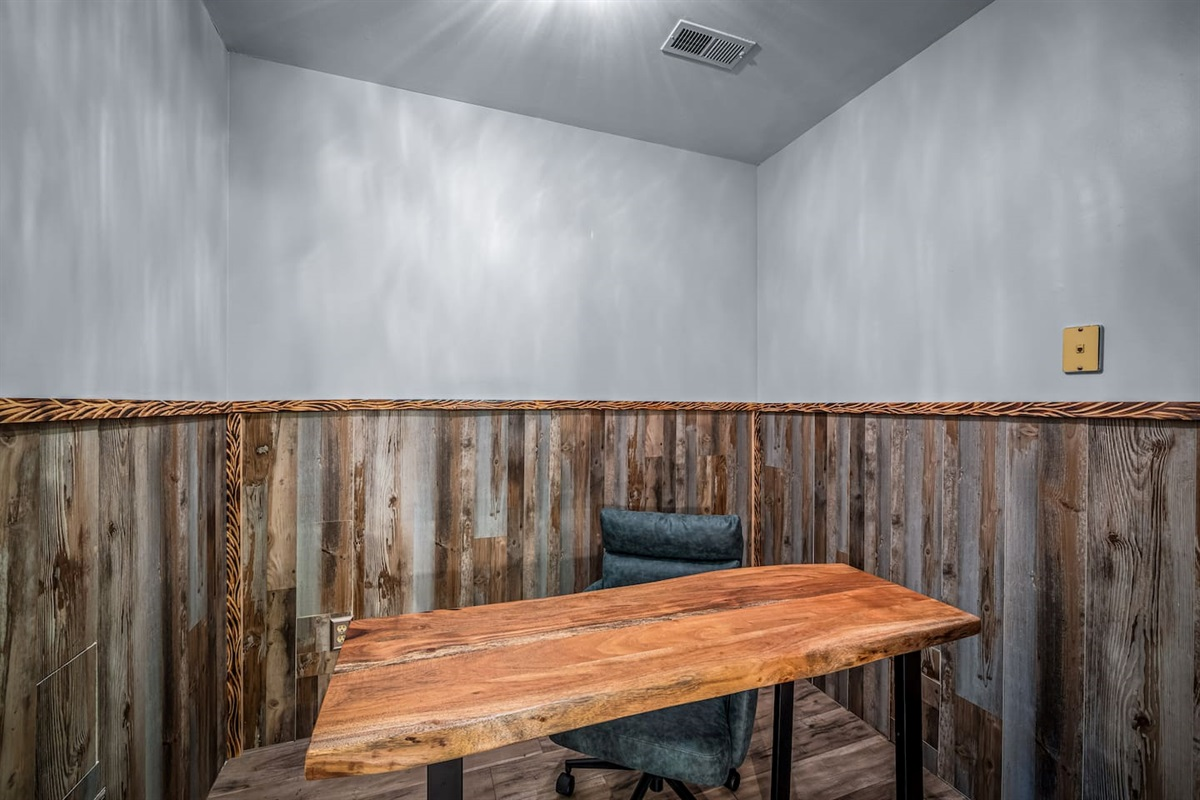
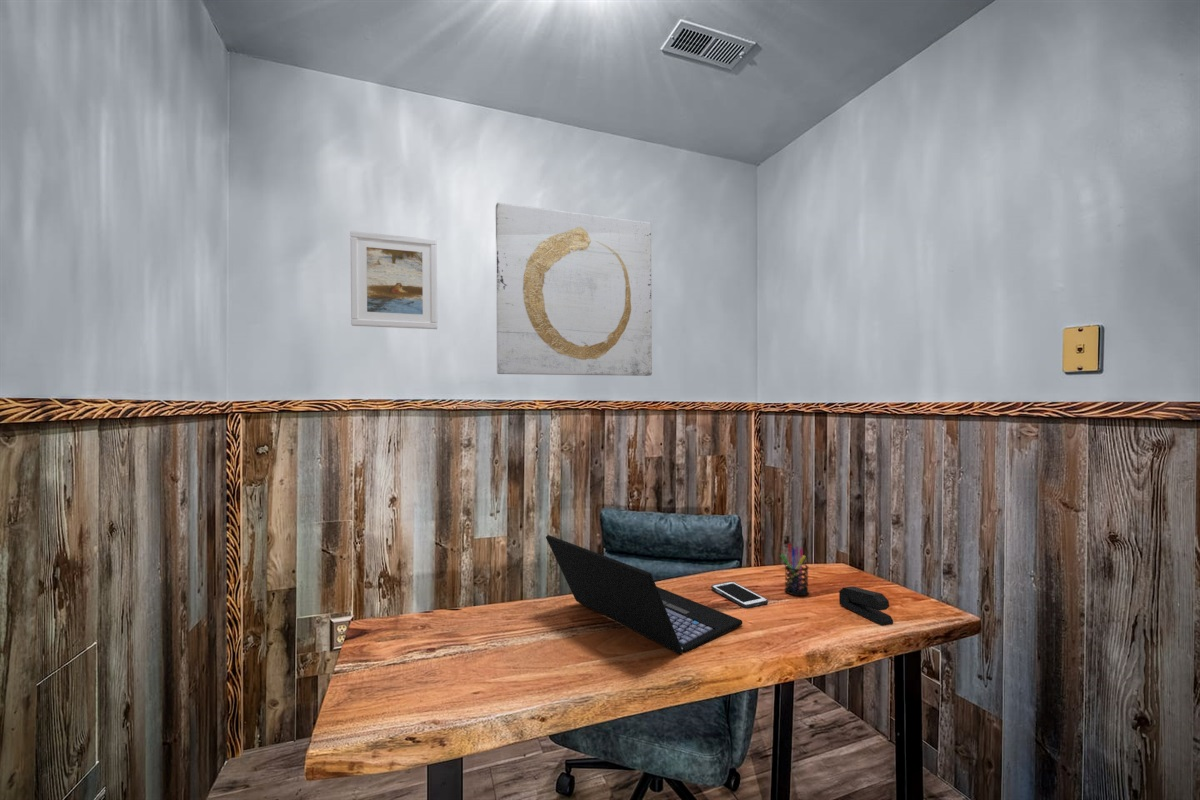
+ stapler [838,586,894,627]
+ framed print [349,230,438,330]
+ wall art [495,202,653,377]
+ laptop [545,534,743,655]
+ cell phone [710,580,769,609]
+ pen holder [780,542,810,597]
